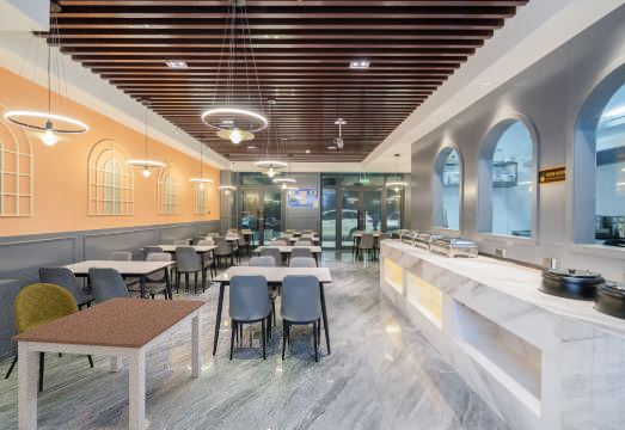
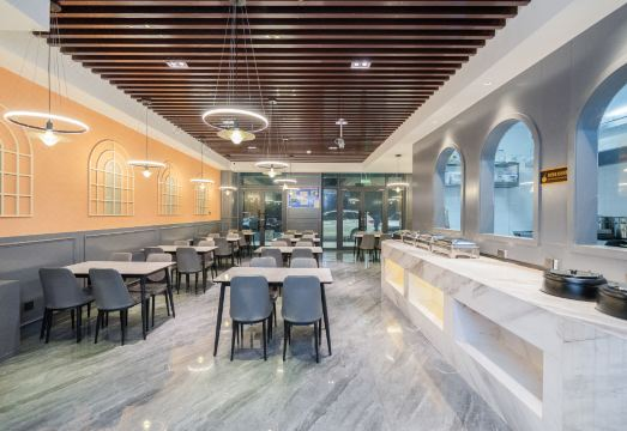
- chair [4,282,96,393]
- dining table [11,296,207,430]
